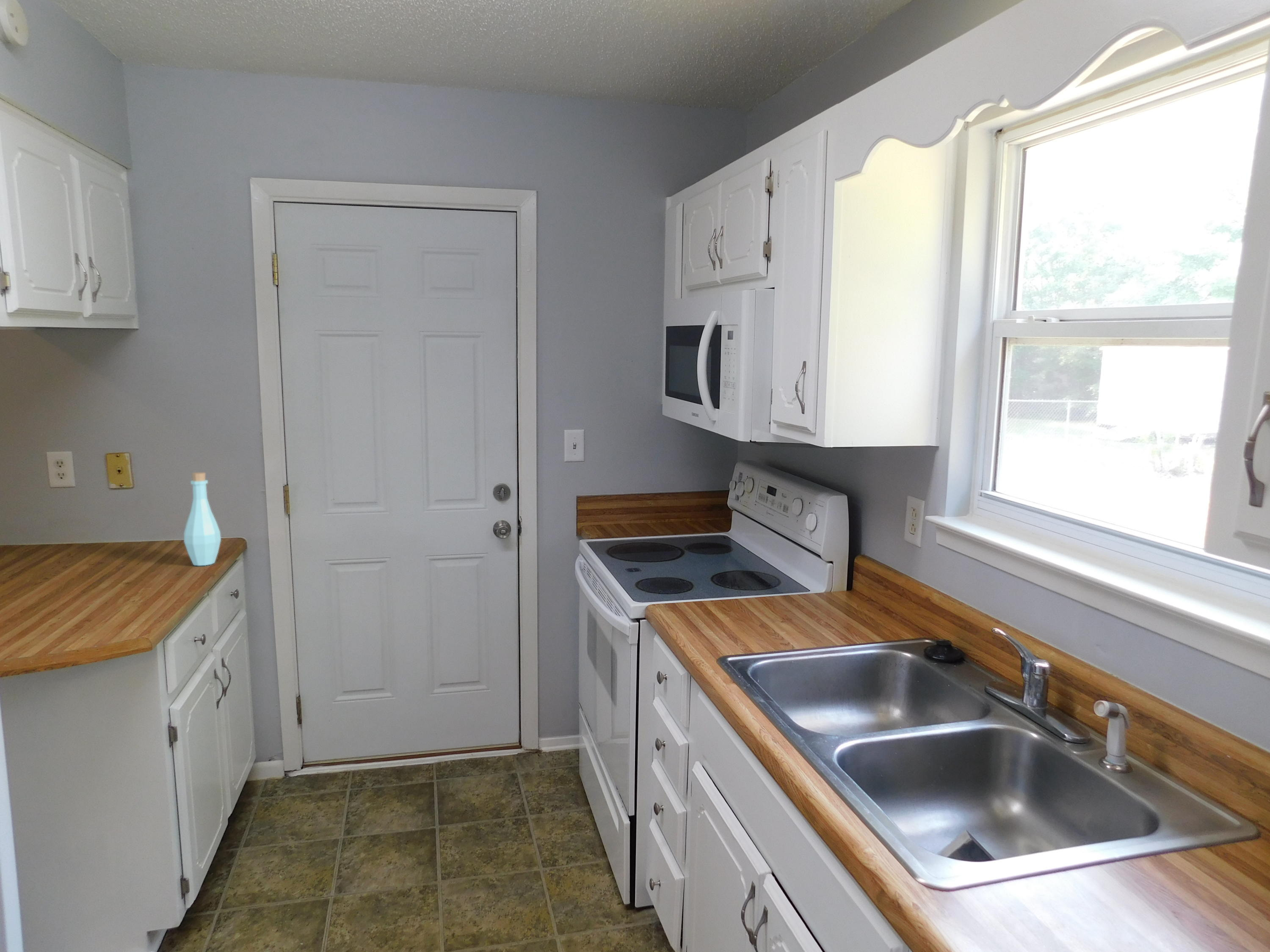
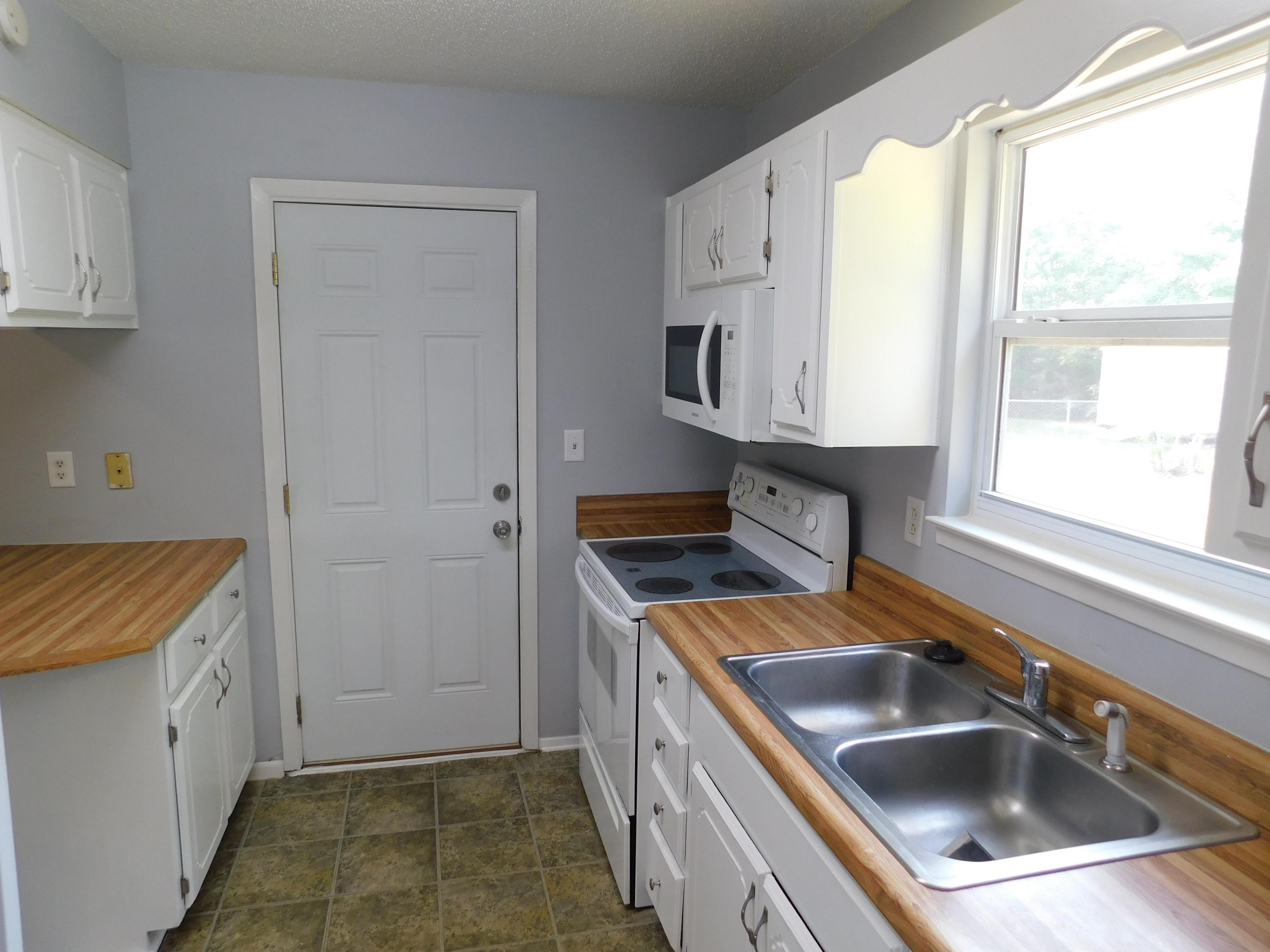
- bottle [183,472,221,566]
